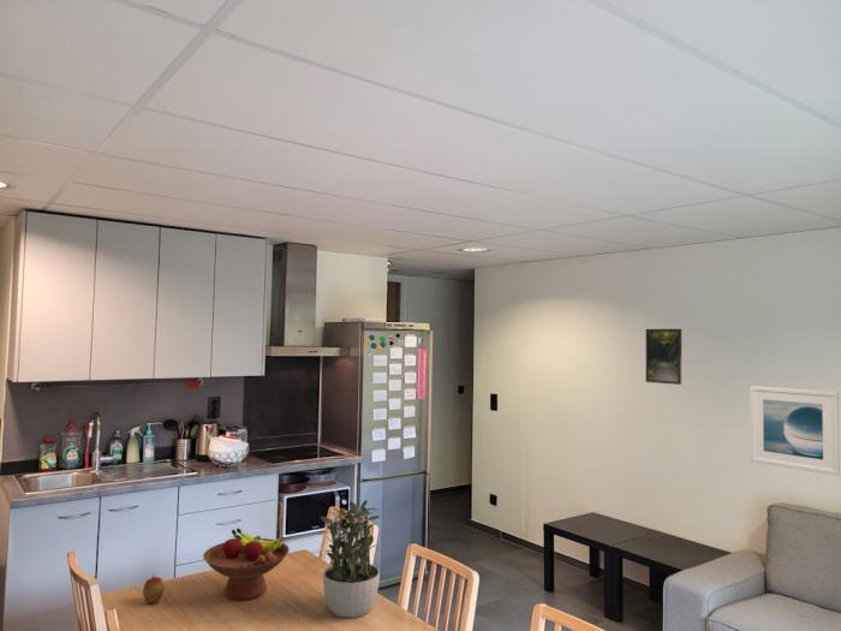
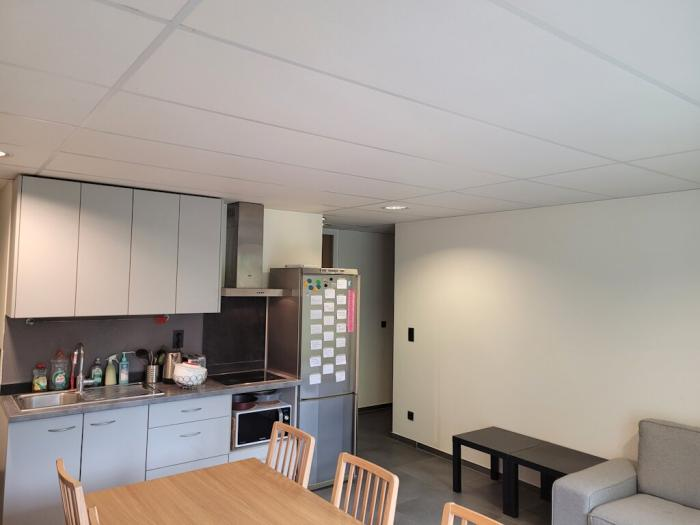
- fruit bowl [202,526,291,601]
- potted plant [317,499,381,619]
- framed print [748,385,841,477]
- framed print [645,328,682,386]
- apple [142,573,166,605]
